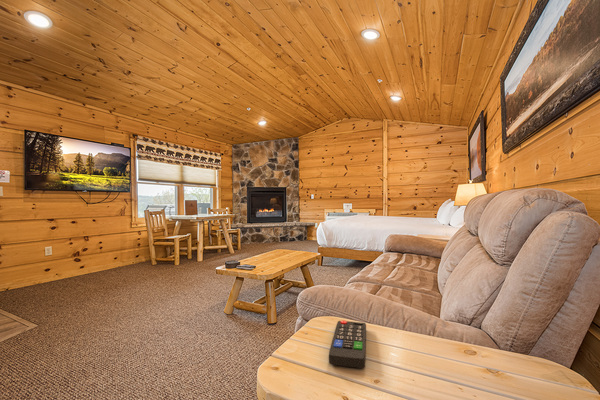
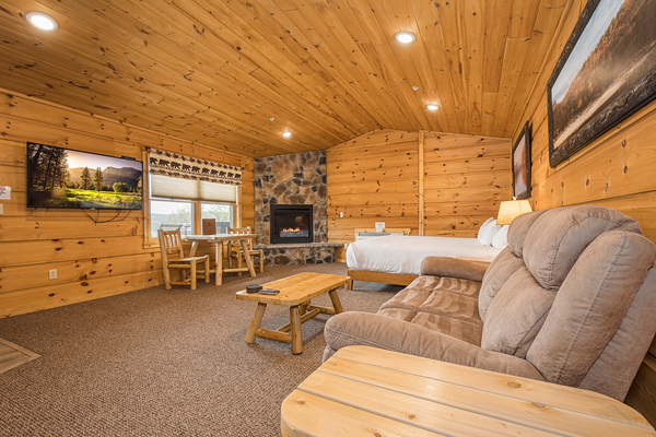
- remote control [328,319,367,369]
